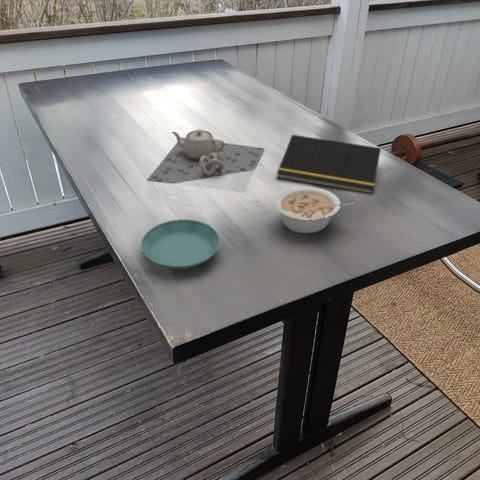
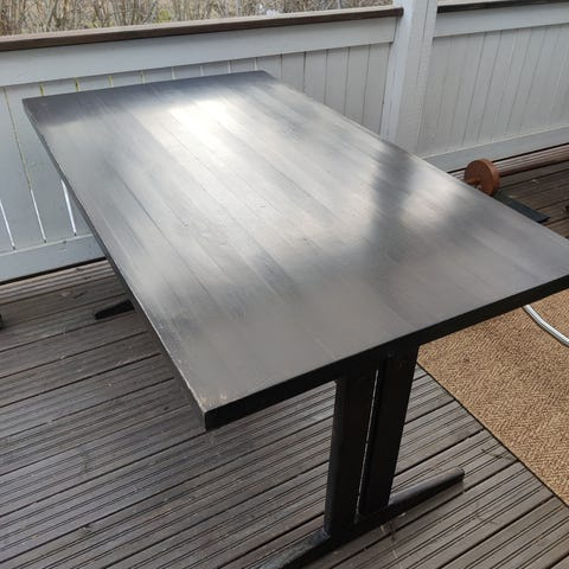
- notepad [276,134,382,194]
- legume [274,186,356,234]
- saucer [140,218,221,271]
- teapot [146,128,265,185]
